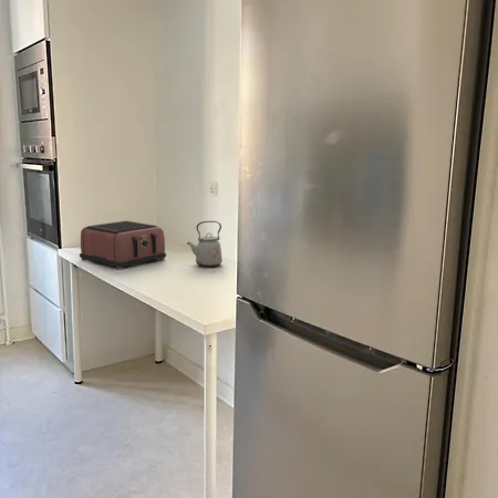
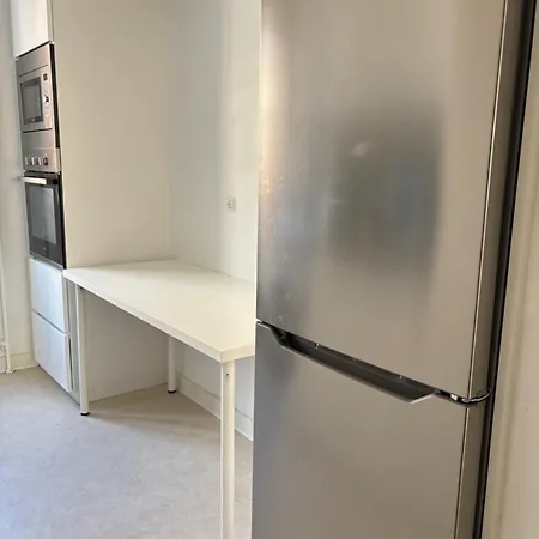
- toaster [79,220,167,270]
- kettle [186,220,224,268]
